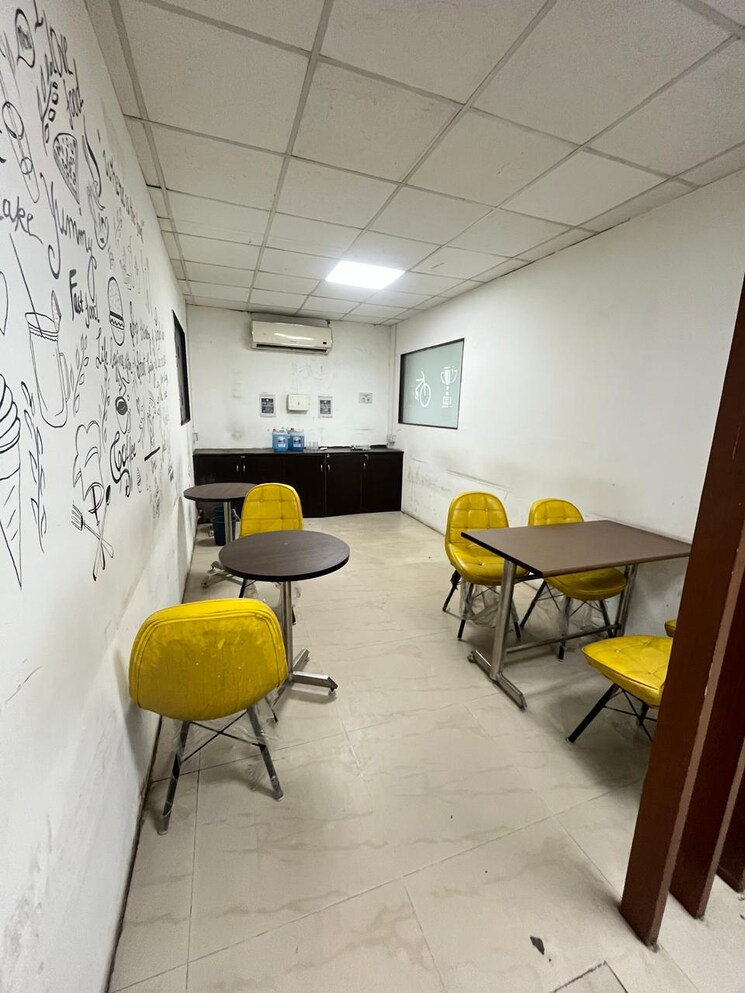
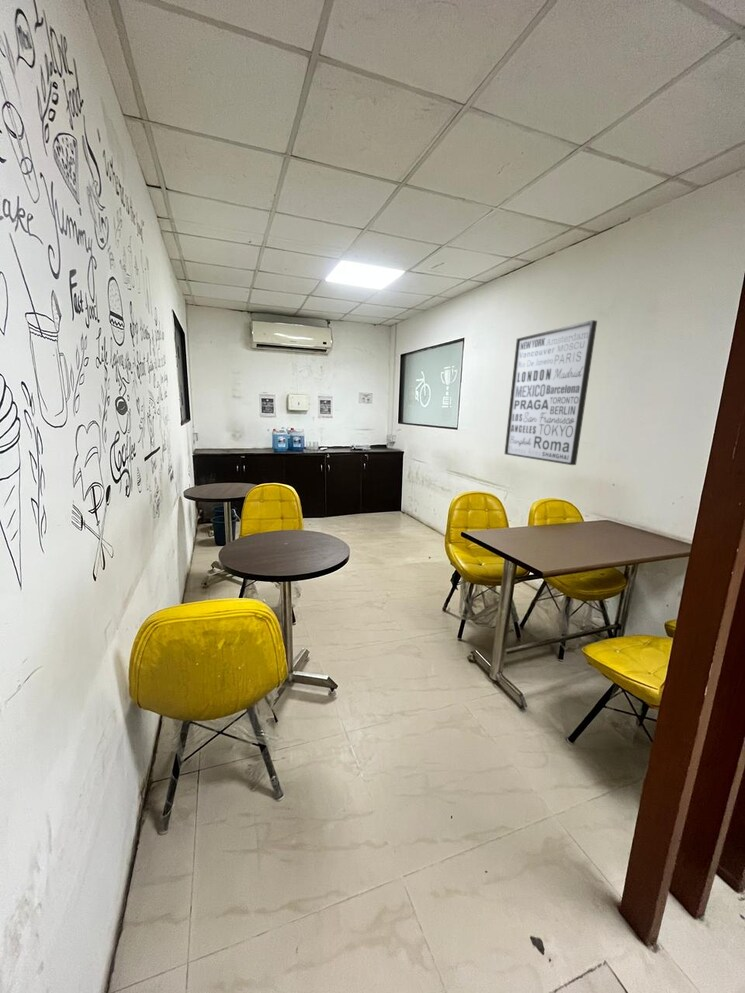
+ wall art [504,319,598,466]
